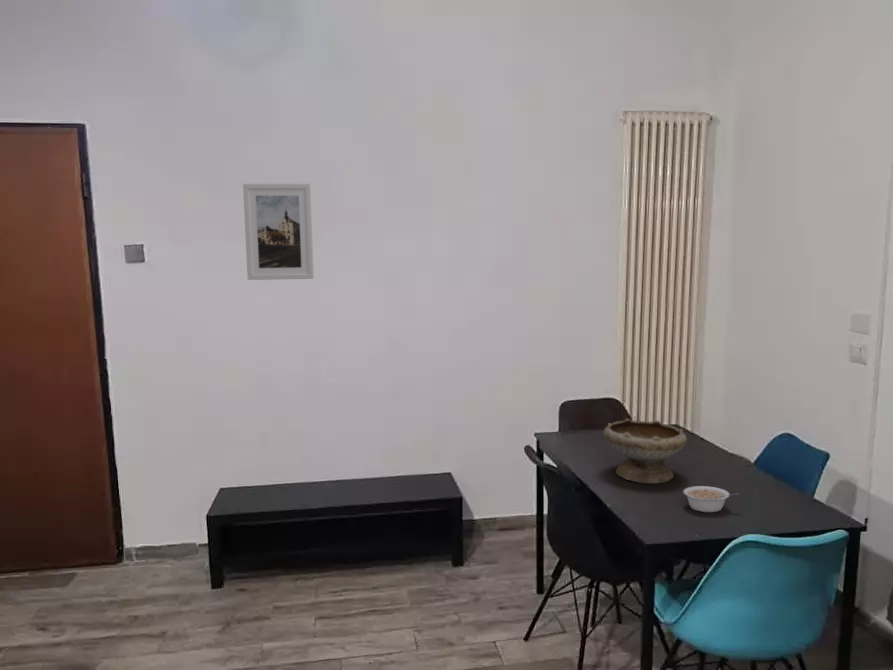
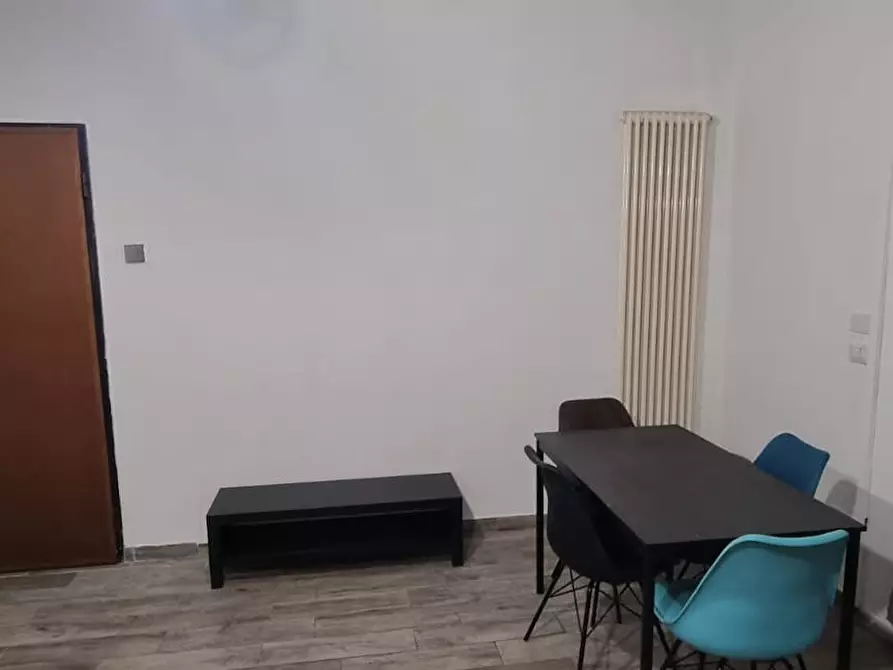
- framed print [242,183,315,281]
- legume [682,485,740,513]
- bowl [602,418,688,484]
